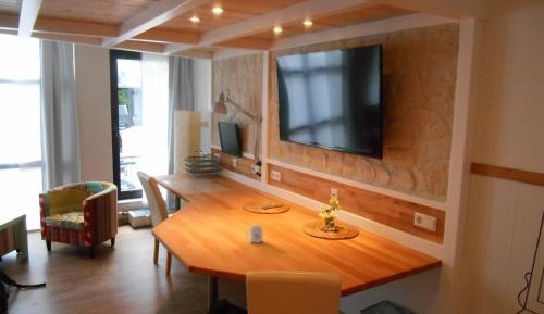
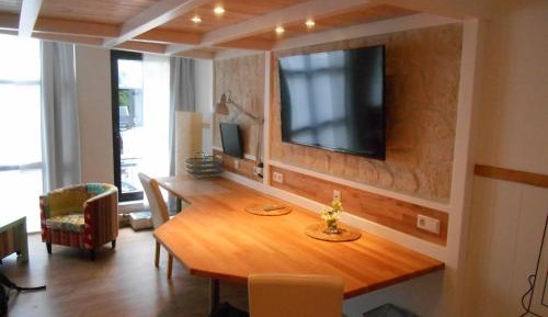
- mug [245,225,264,244]
